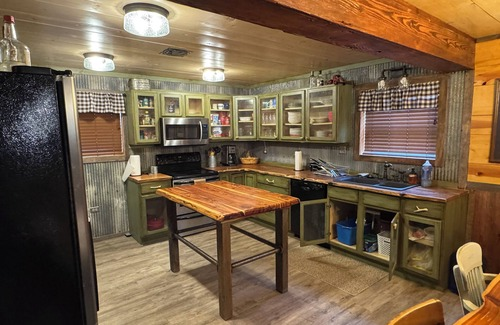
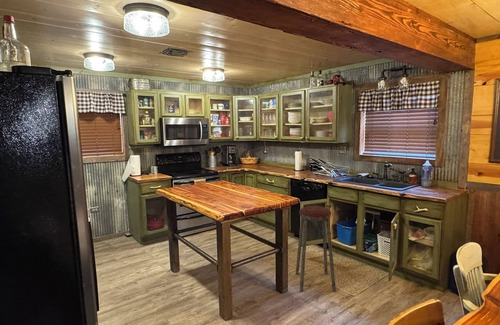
+ music stool [295,205,337,293]
